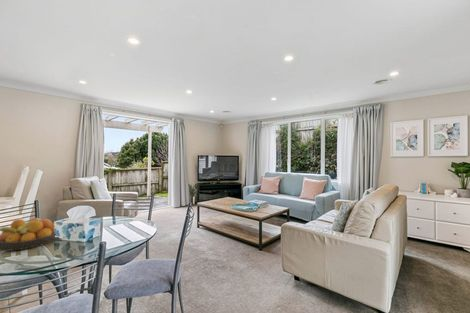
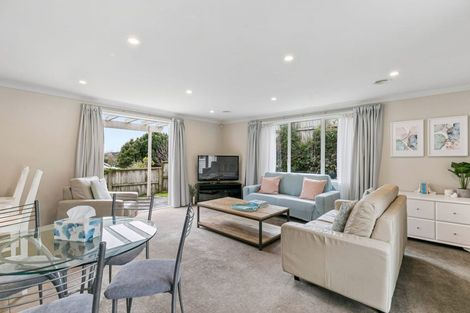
- fruit bowl [0,217,60,252]
